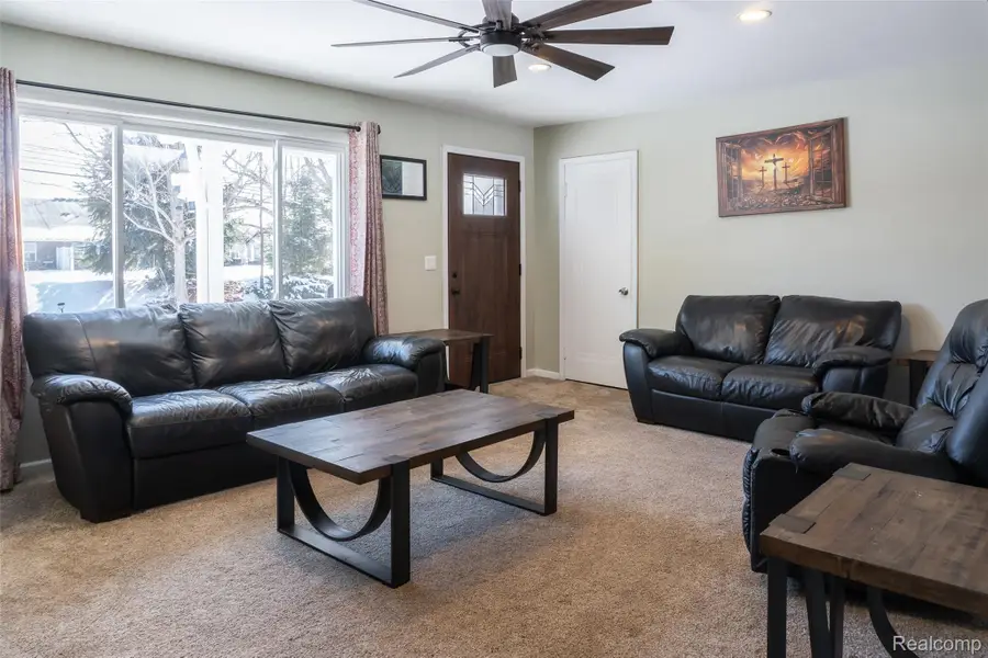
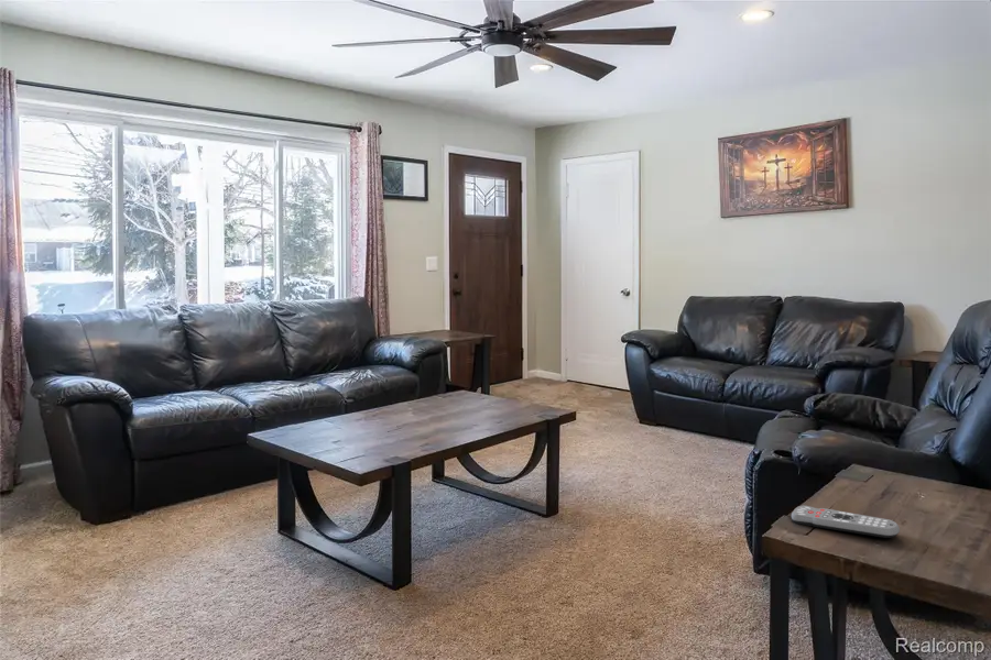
+ remote control [791,505,901,539]
